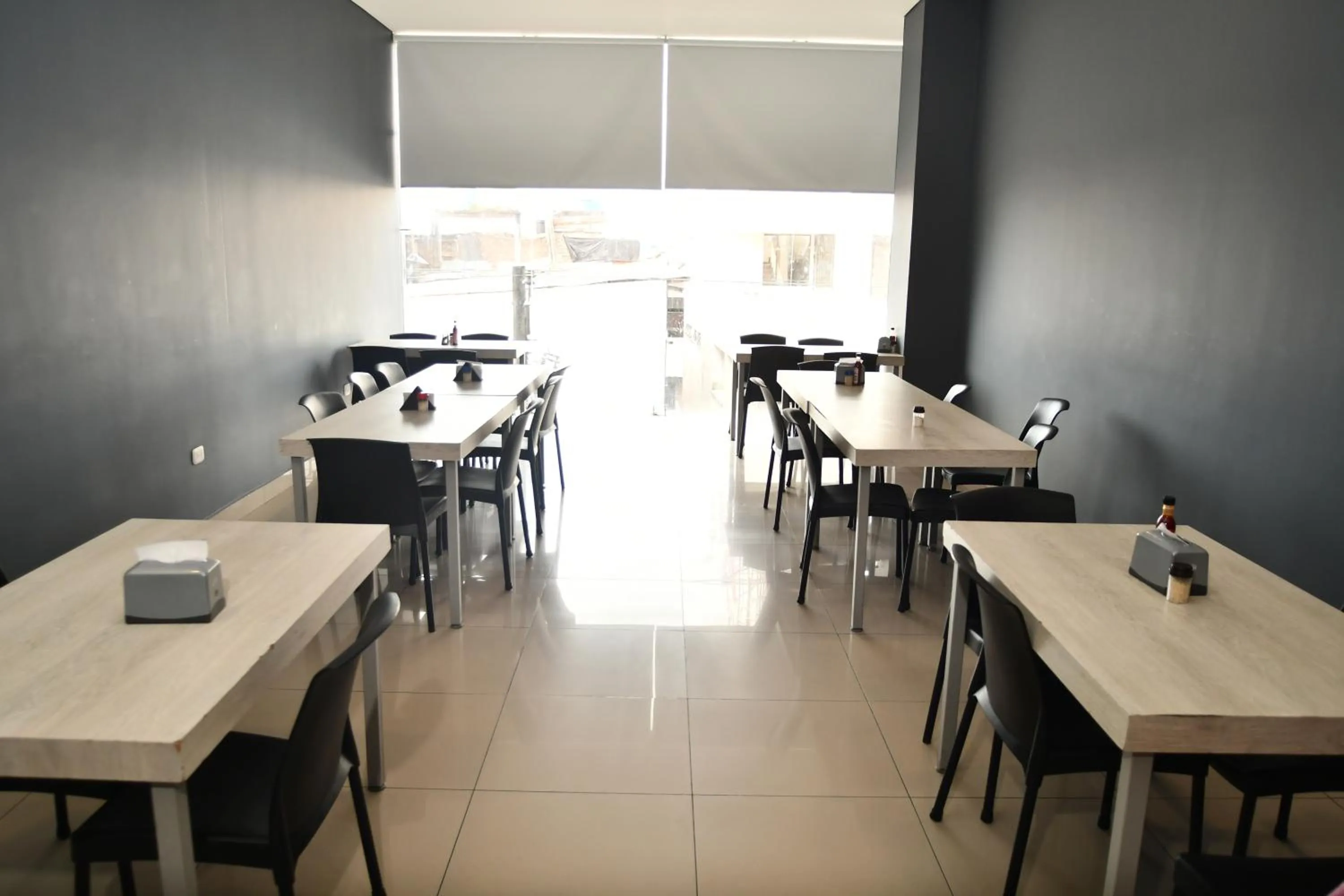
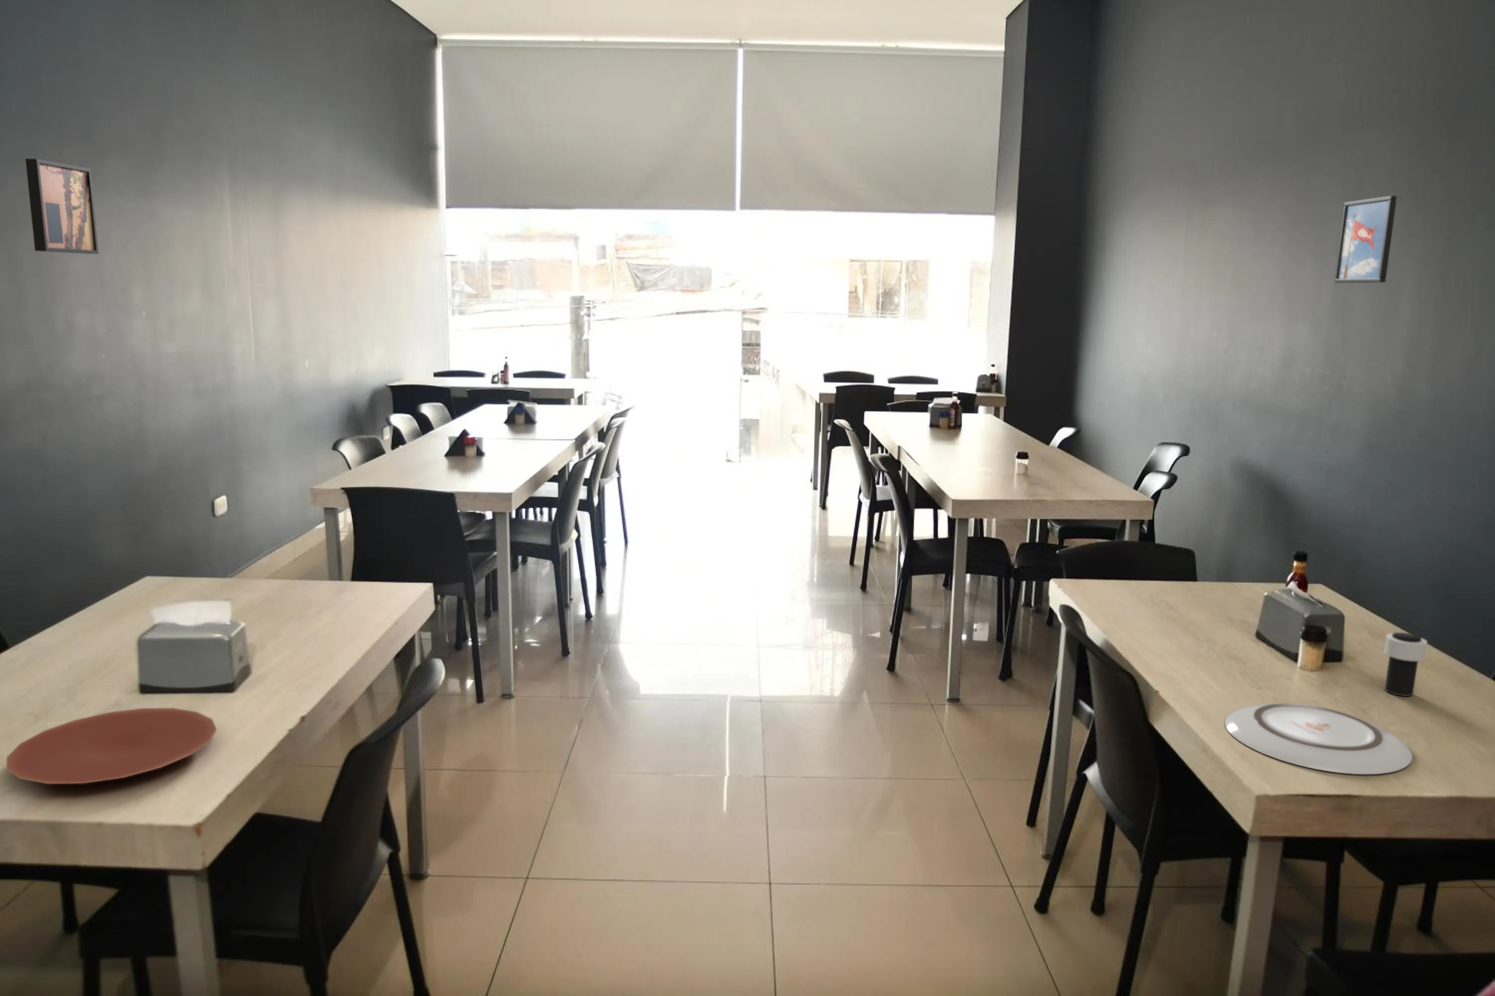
+ cup [1384,633,1428,697]
+ wall art [24,158,99,255]
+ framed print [1334,196,1398,283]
+ plate [6,708,217,785]
+ plate [1225,704,1413,775]
